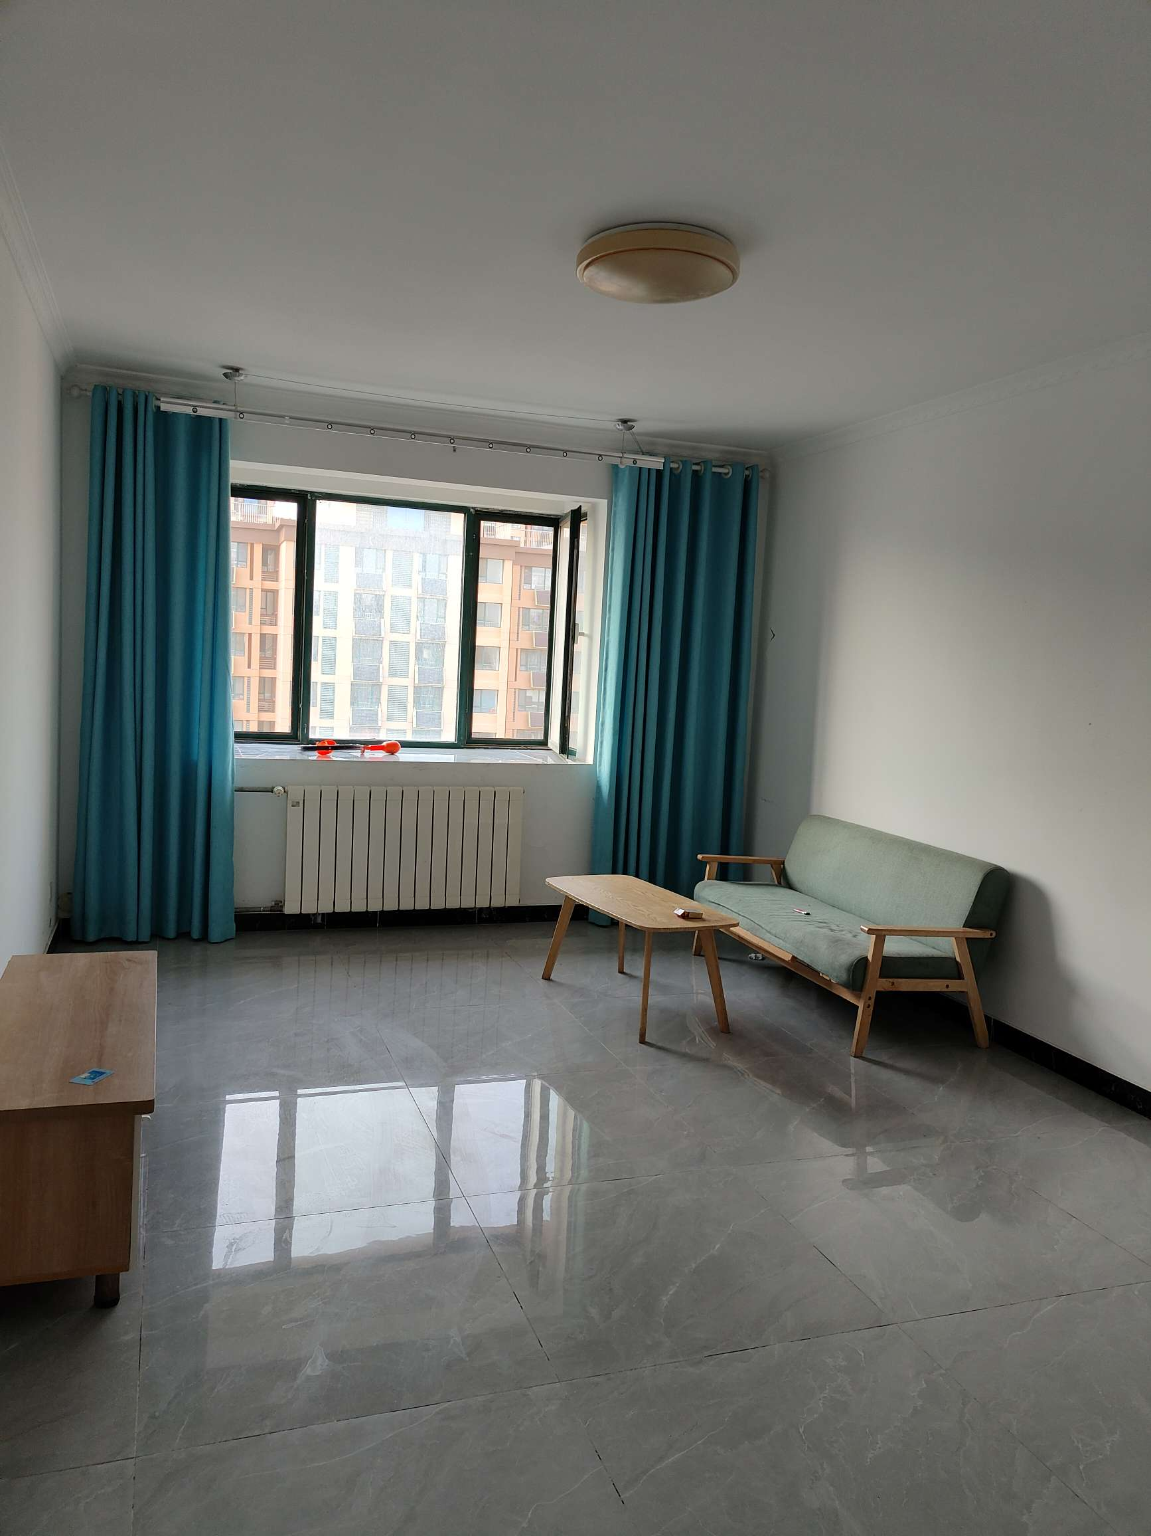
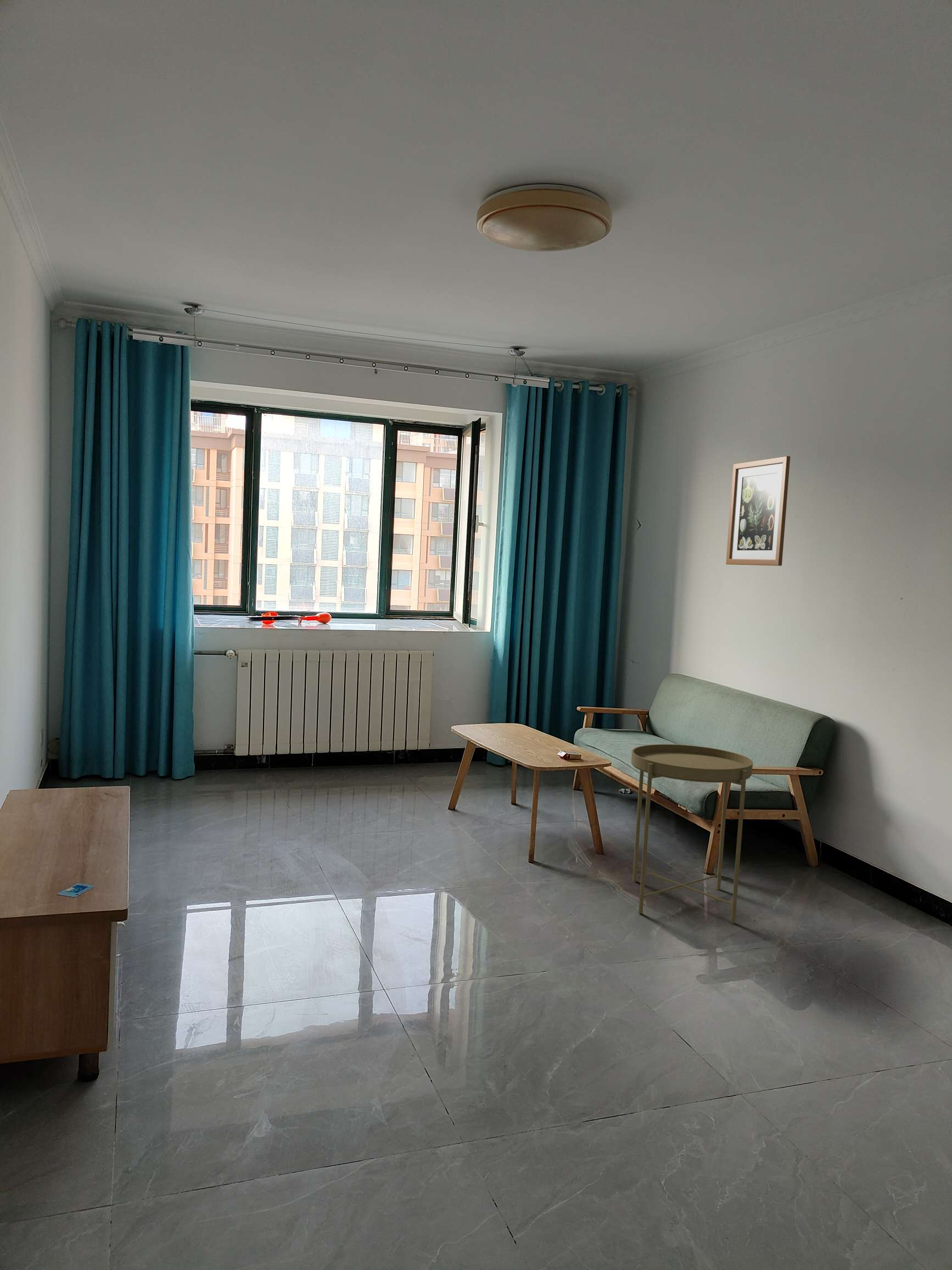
+ wall art [725,455,791,566]
+ side table [631,744,753,922]
